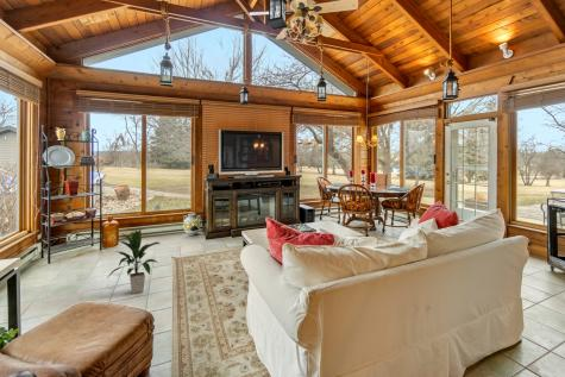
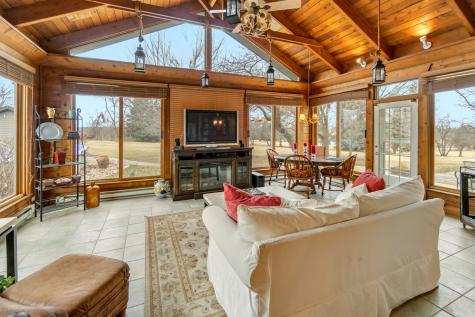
- indoor plant [106,228,159,295]
